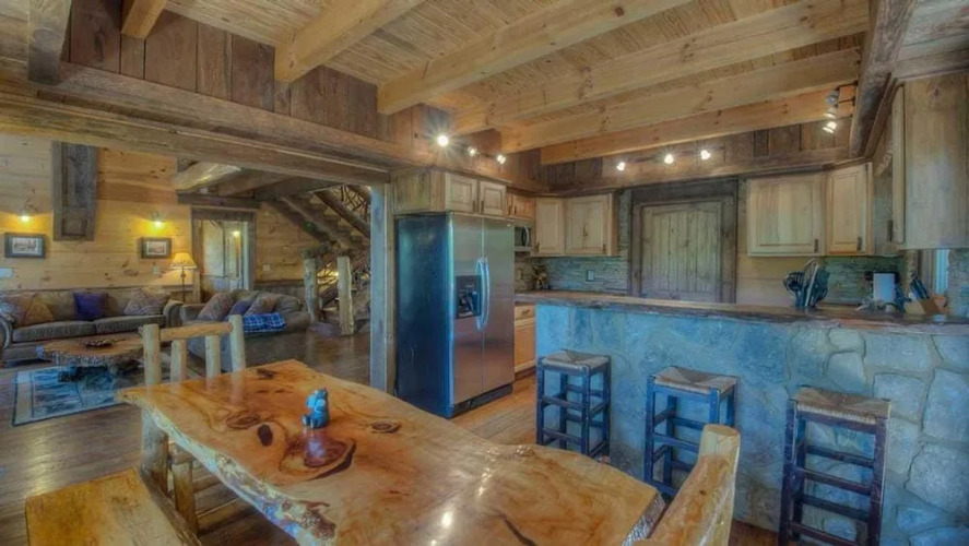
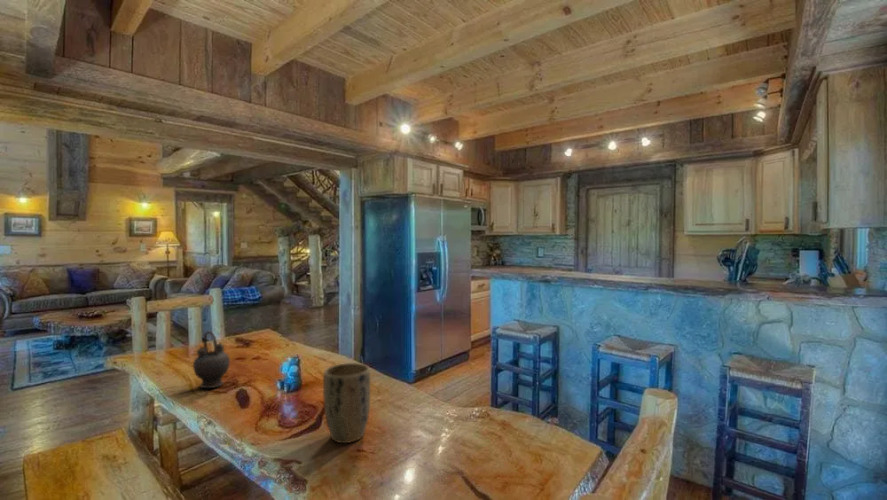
+ teapot [192,330,231,389]
+ plant pot [322,362,371,444]
